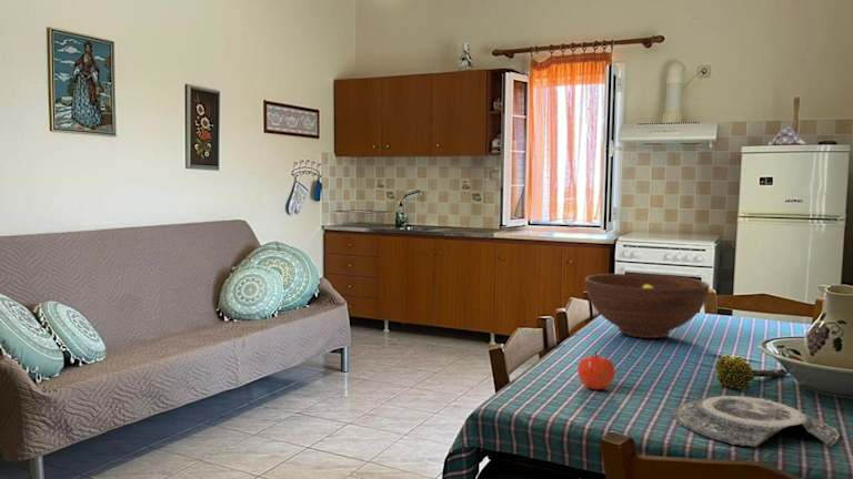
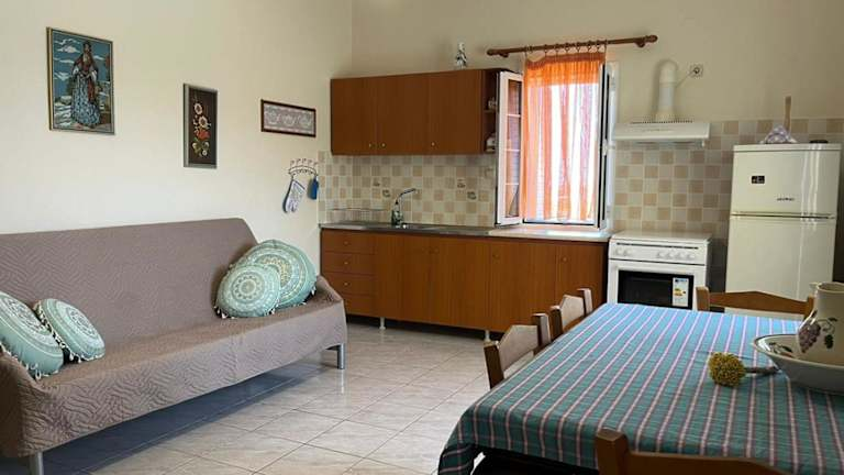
- plate [672,395,840,448]
- apple [576,350,616,390]
- fruit bowl [584,273,711,339]
